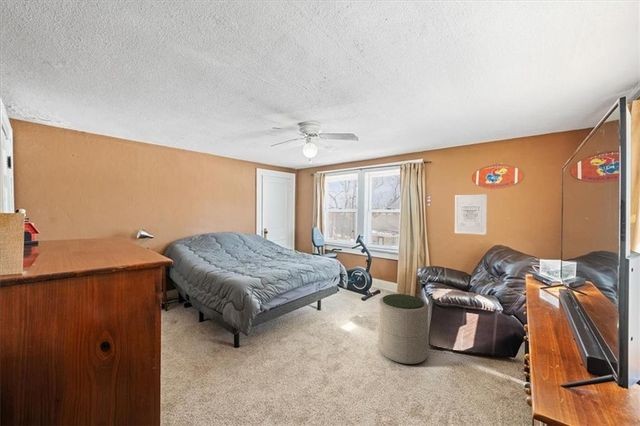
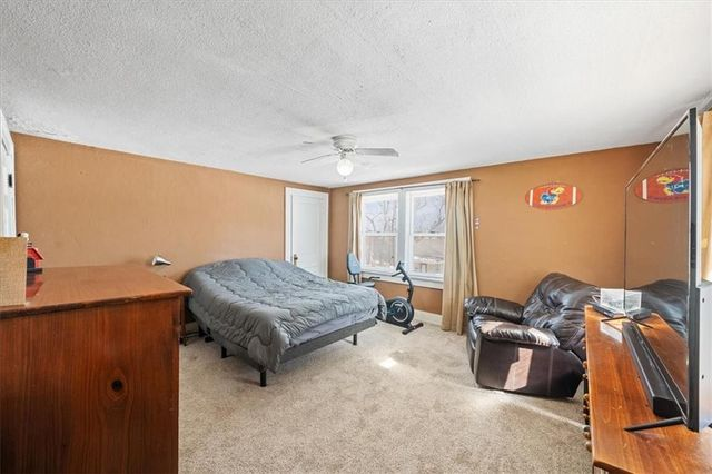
- ottoman [378,293,429,365]
- wall art [454,193,488,236]
